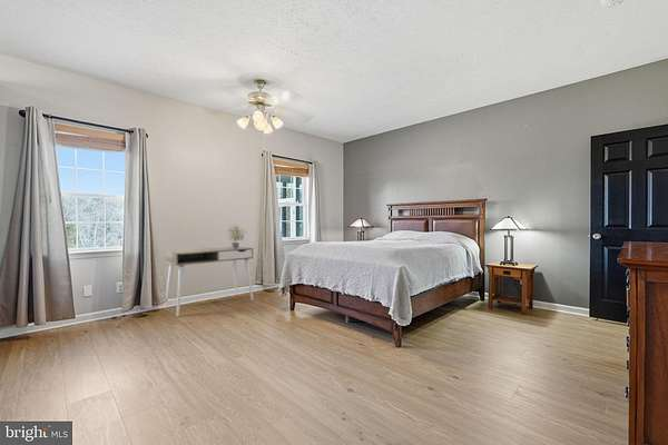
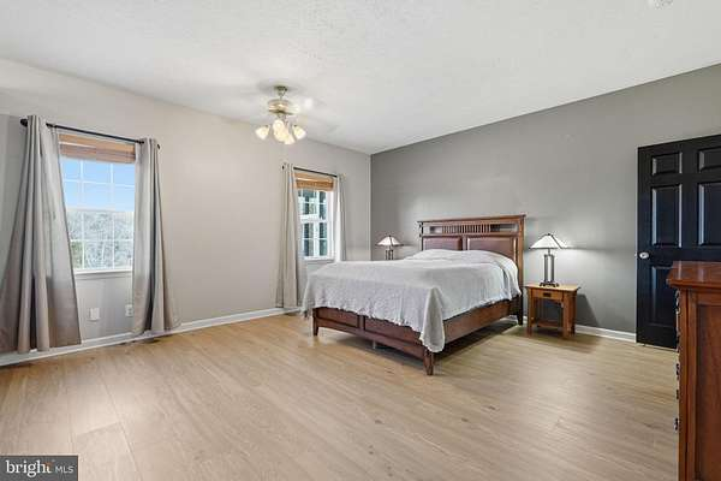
- desk [164,245,254,317]
- potted plant [227,225,248,248]
